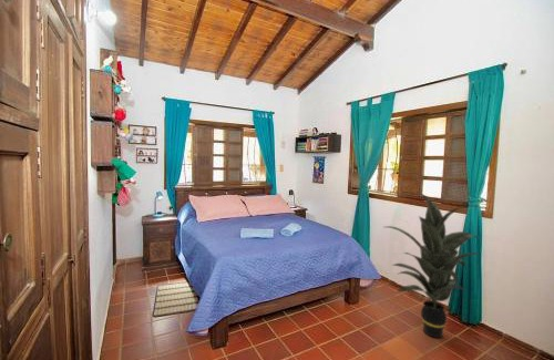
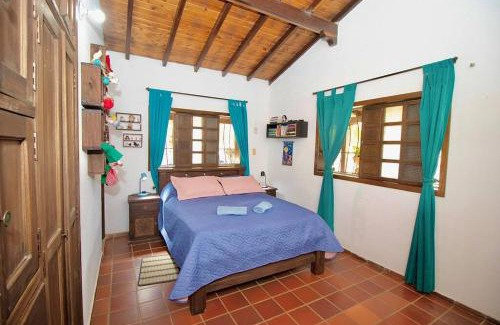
- indoor plant [384,193,482,339]
